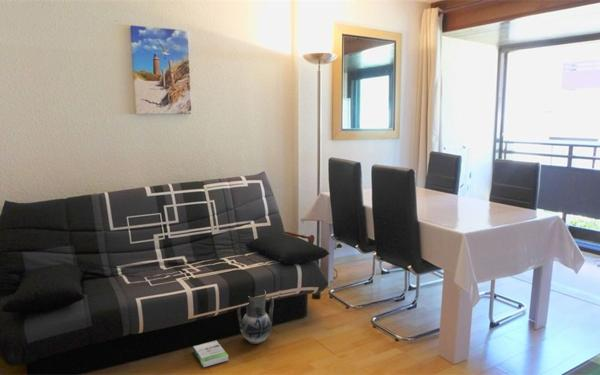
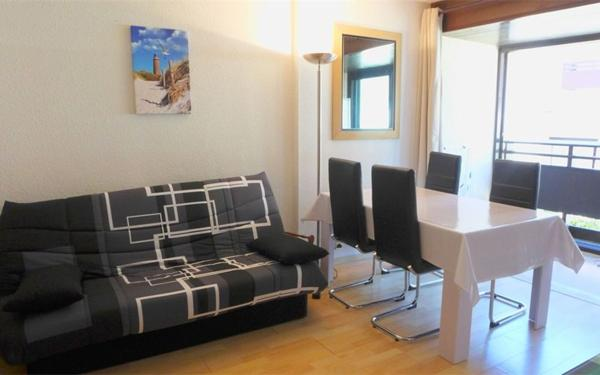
- ceramic jug [236,291,275,345]
- box [192,340,229,368]
